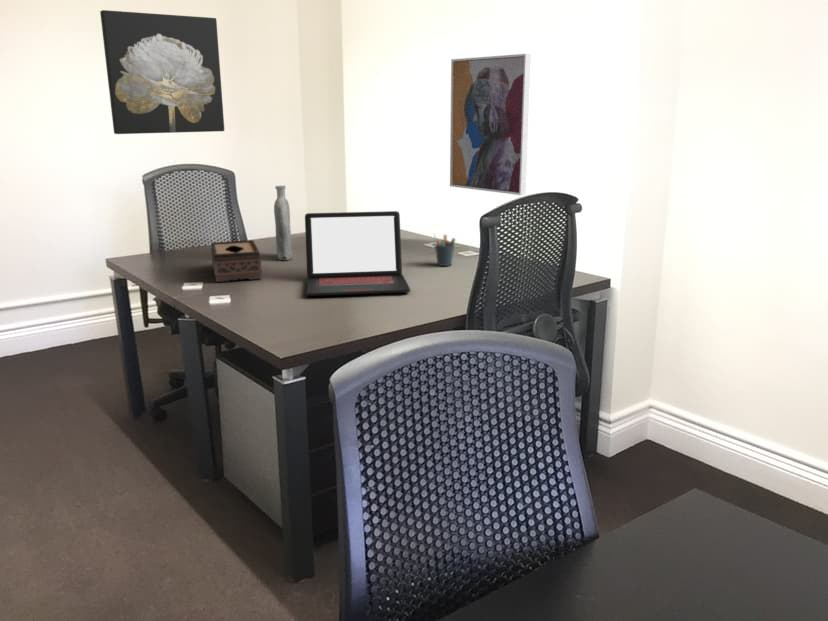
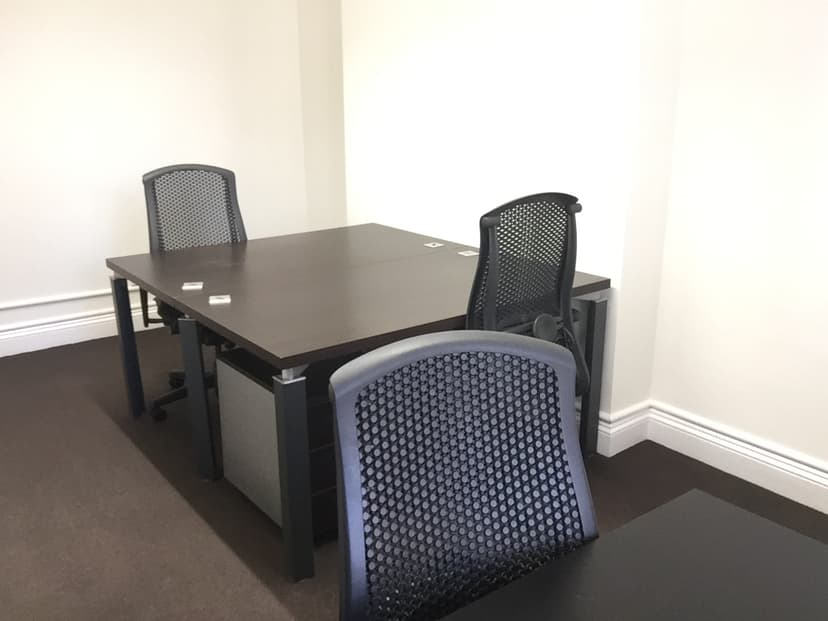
- pen holder [433,233,457,267]
- tissue box [210,239,263,283]
- wall art [449,53,532,196]
- laptop [304,210,411,297]
- wall art [99,9,225,135]
- bottle [273,185,293,261]
